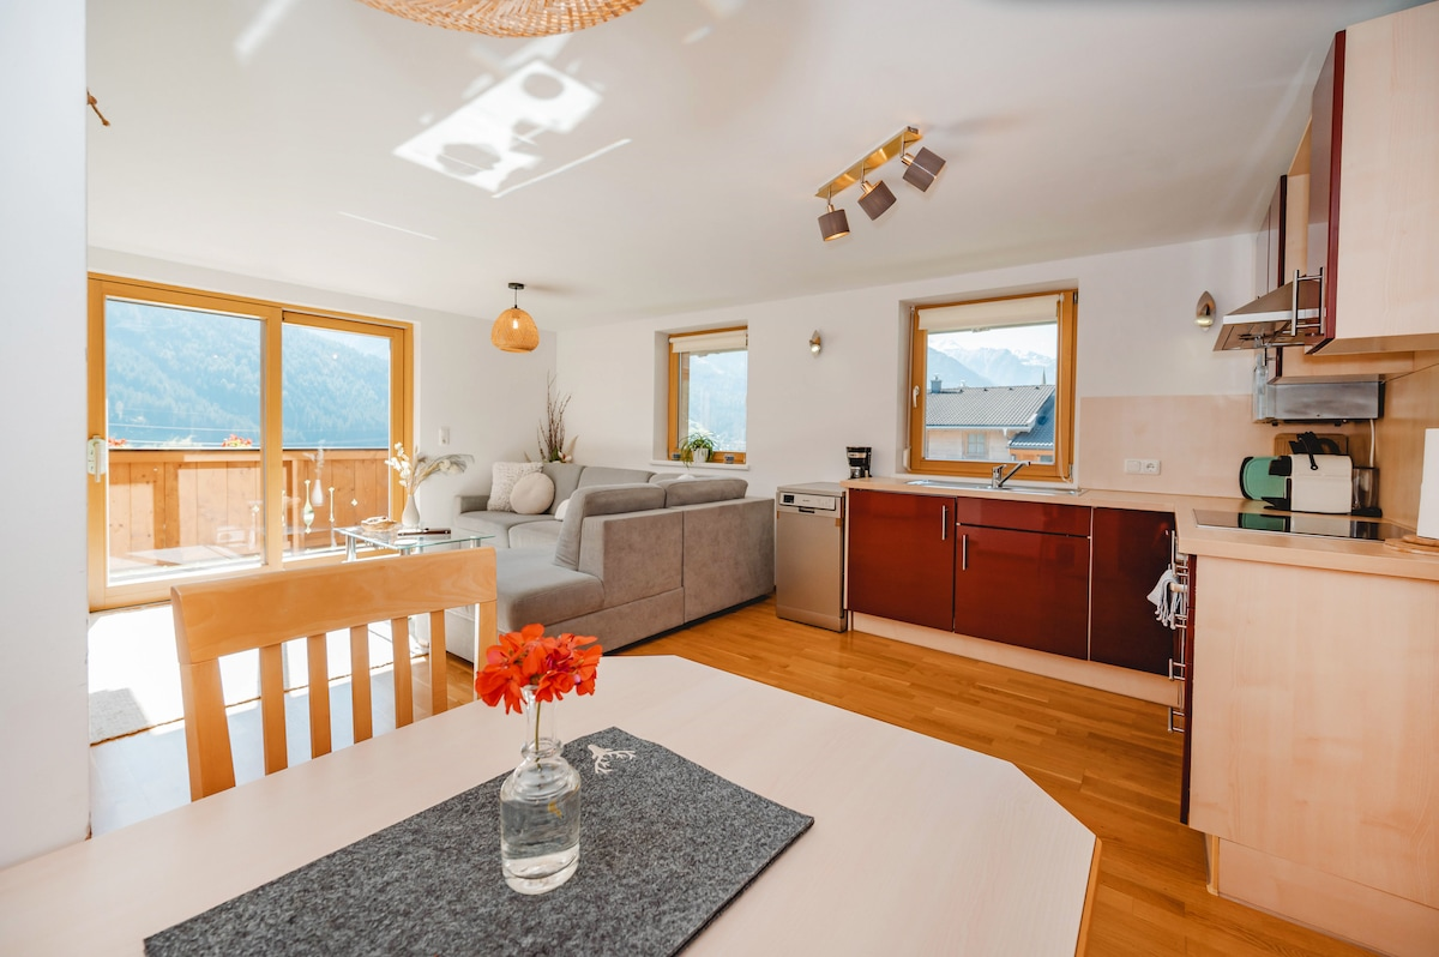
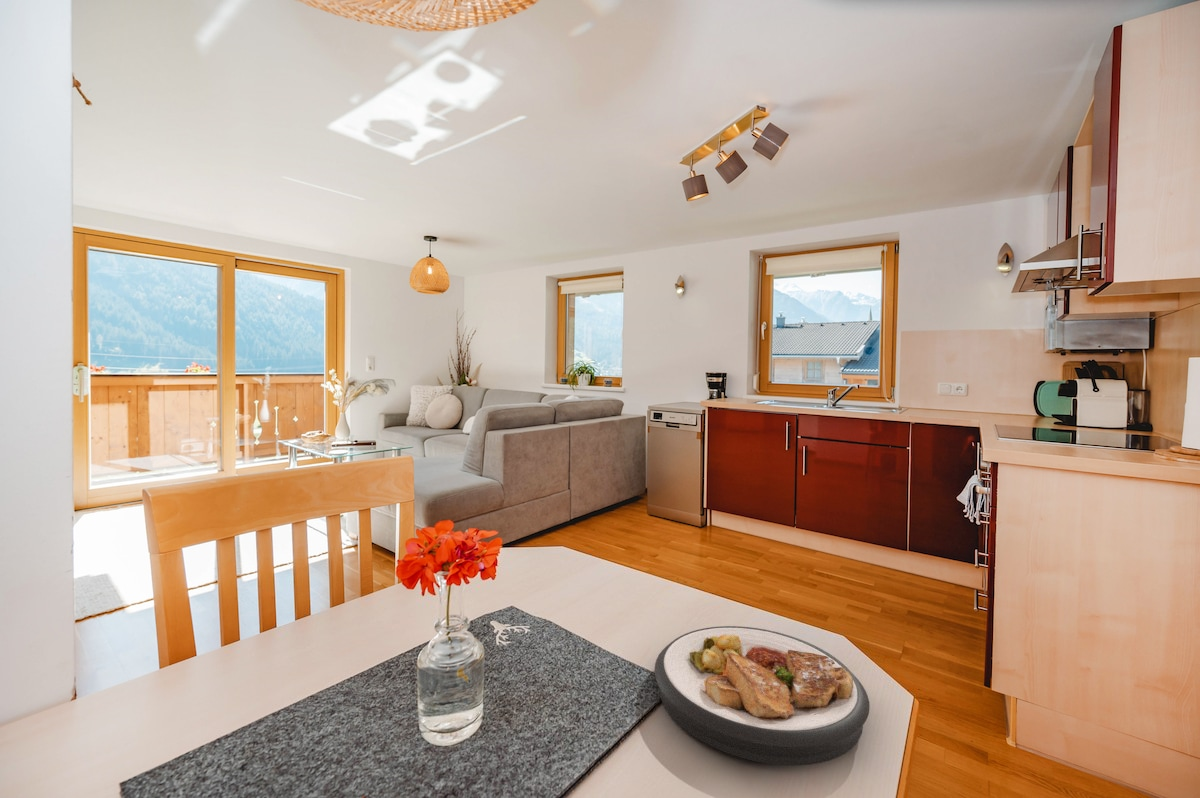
+ plate [654,625,871,766]
